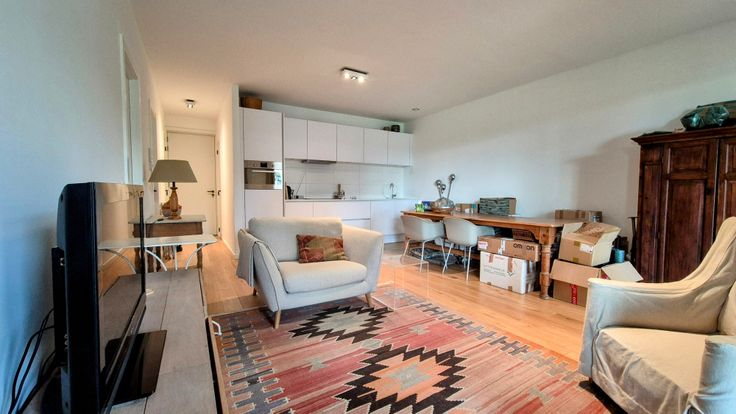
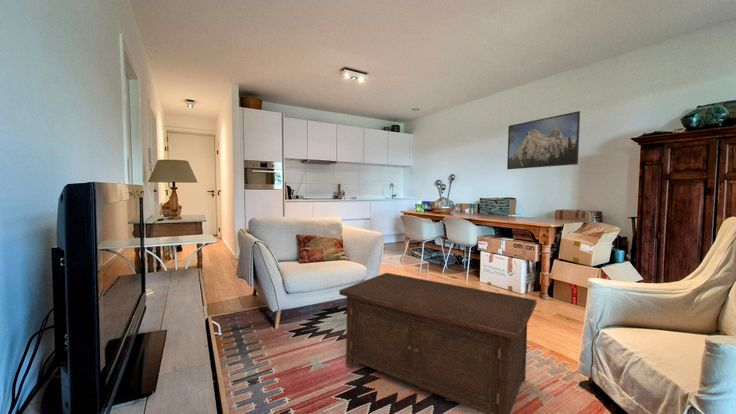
+ cabinet [338,272,538,414]
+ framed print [506,110,581,170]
